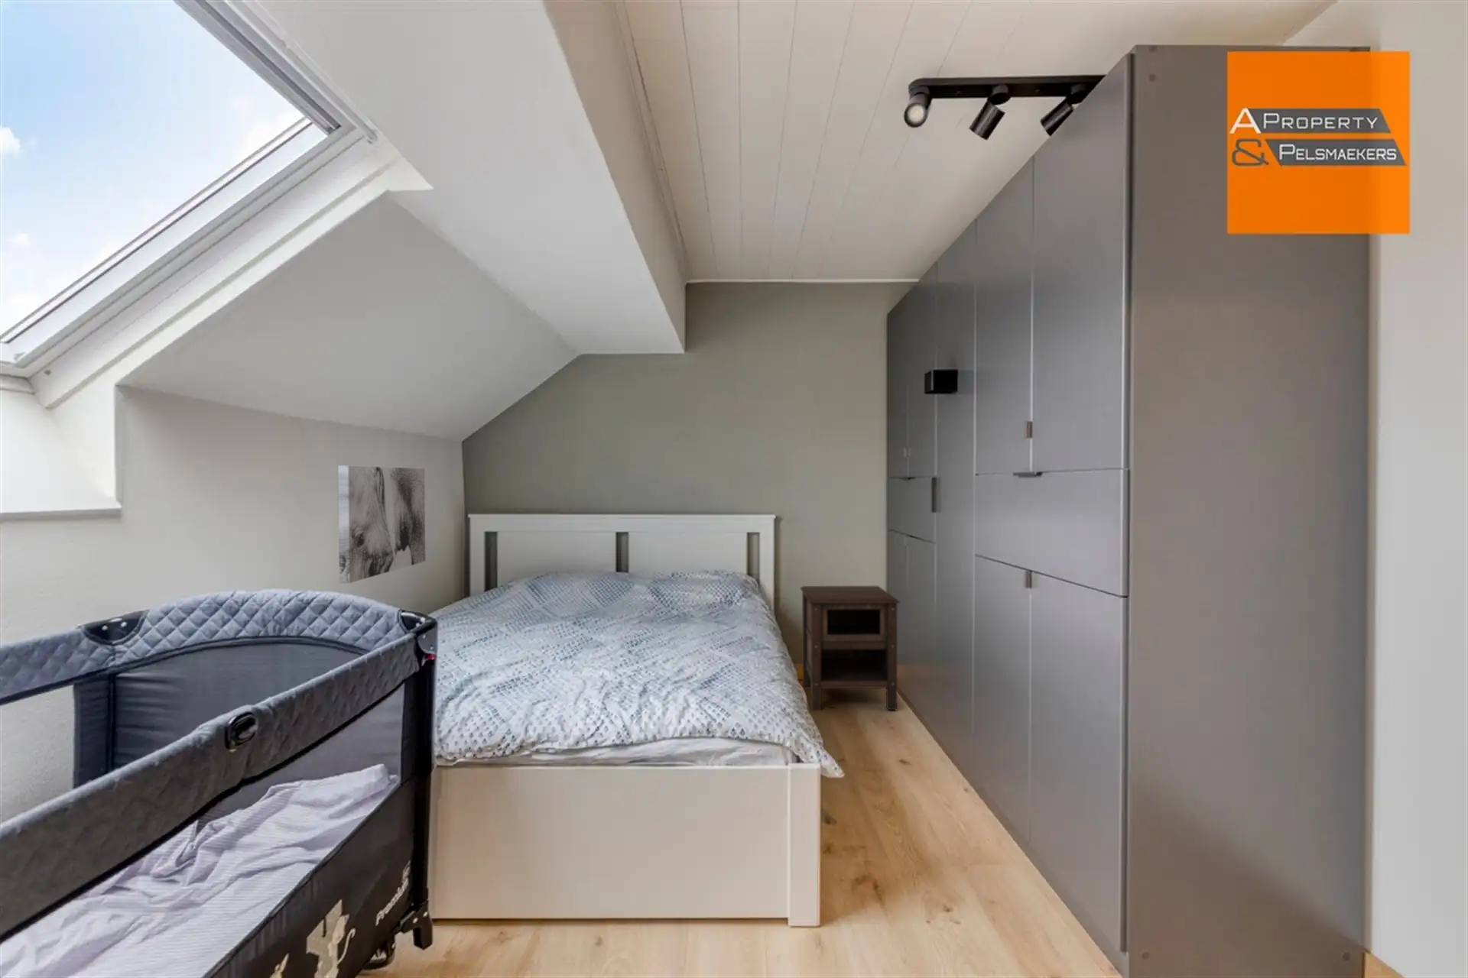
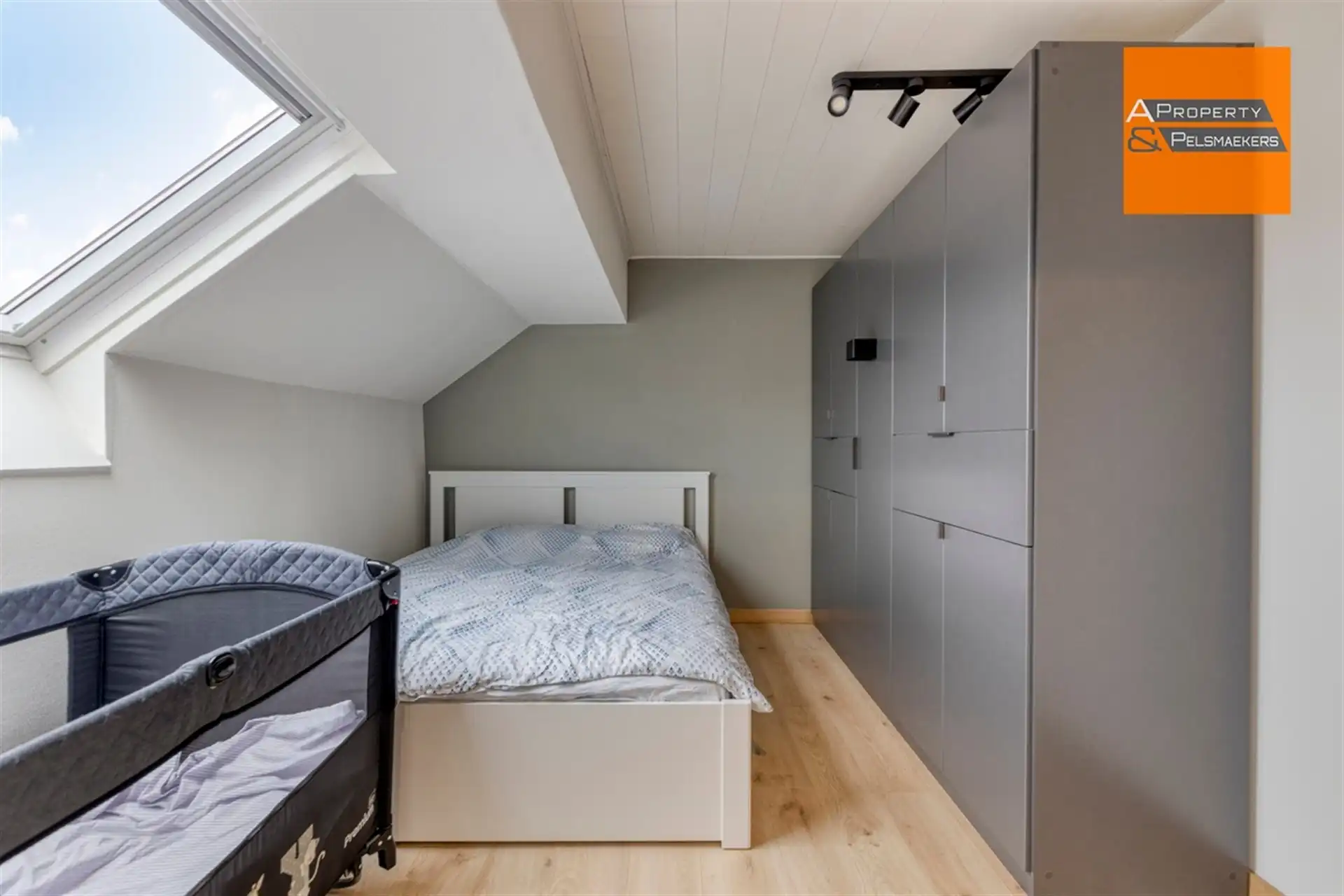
- wall art [338,465,426,584]
- nightstand [800,585,901,712]
